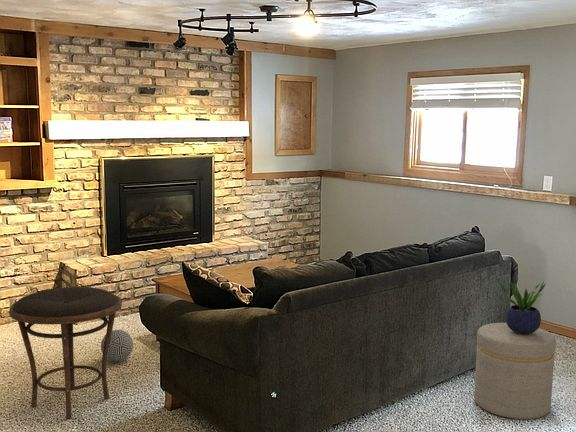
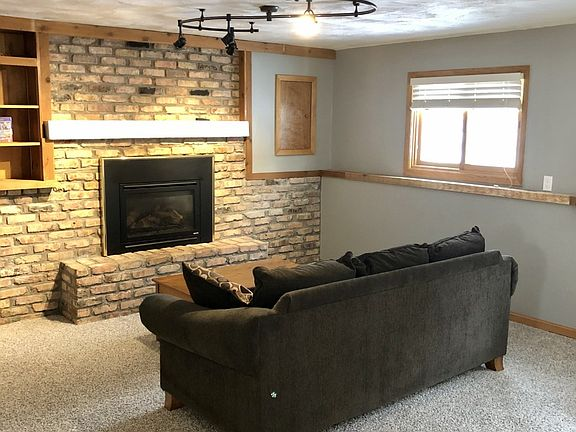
- side table [8,286,123,419]
- potted plant [498,280,547,334]
- decorative ball [100,329,134,363]
- ottoman [473,322,557,420]
